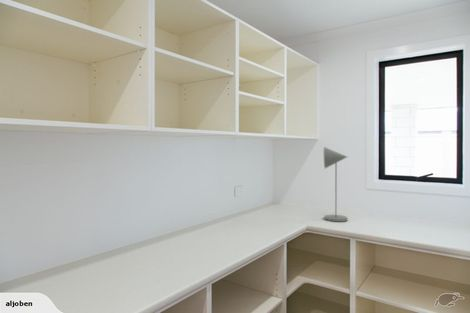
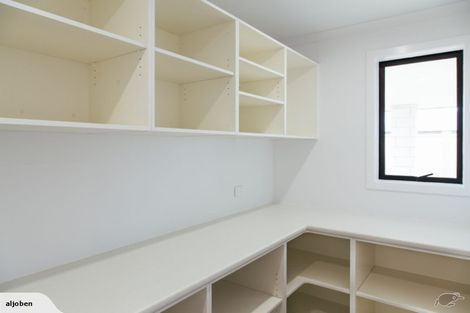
- desk lamp [323,146,349,223]
